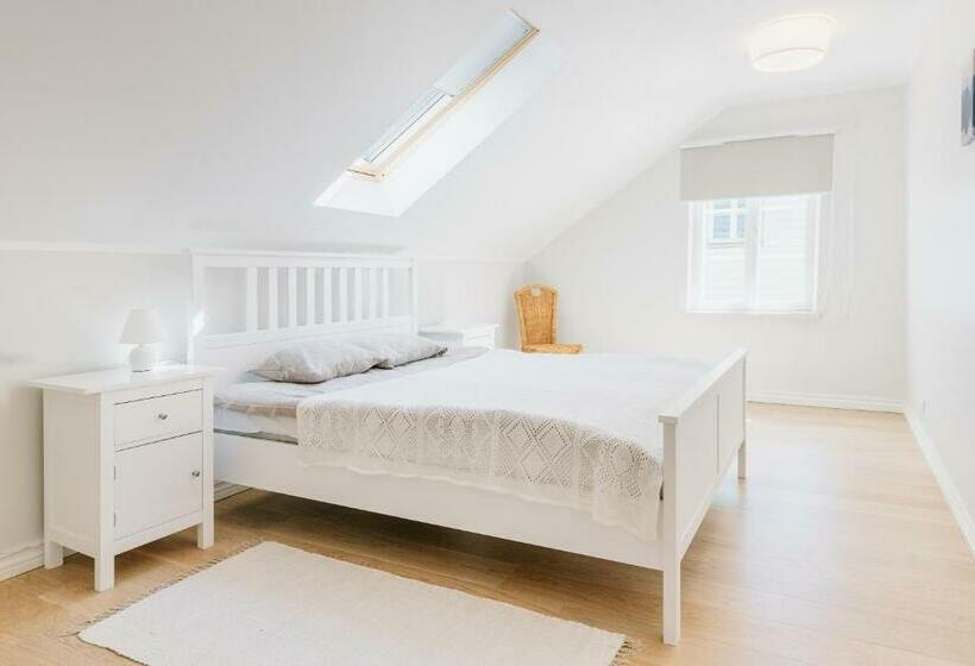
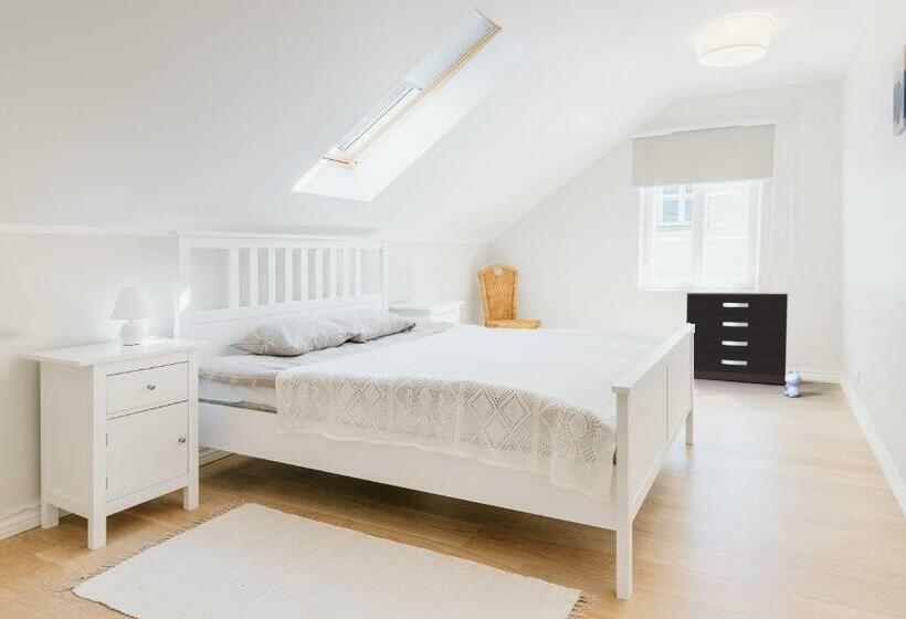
+ dresser [685,292,789,386]
+ plush toy [783,368,803,398]
